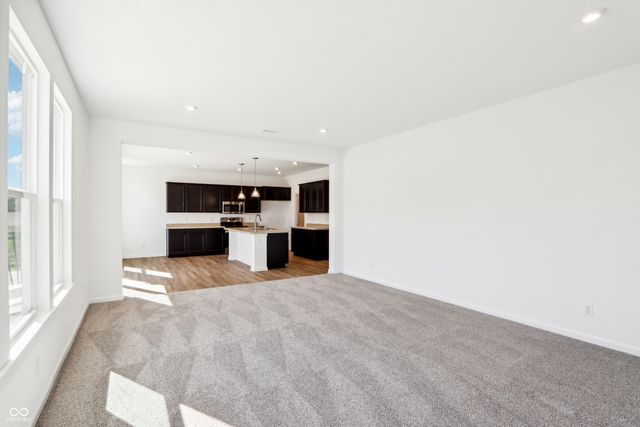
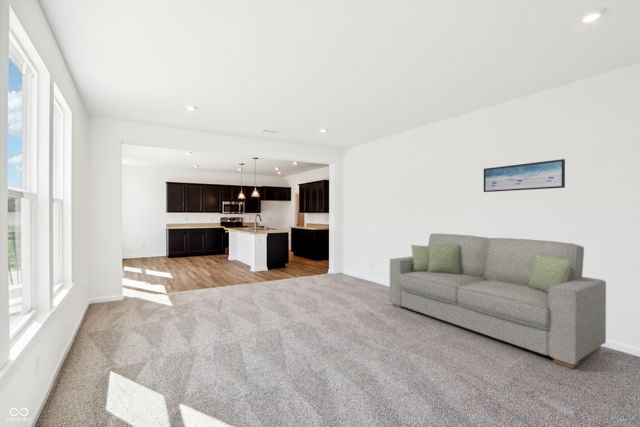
+ wall art [483,158,566,193]
+ sofa [389,233,607,370]
